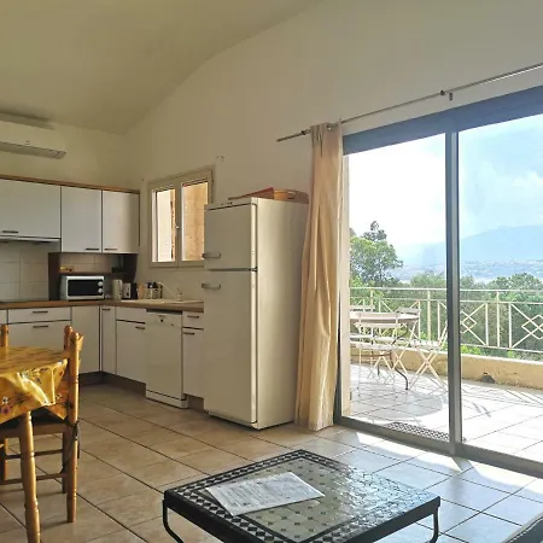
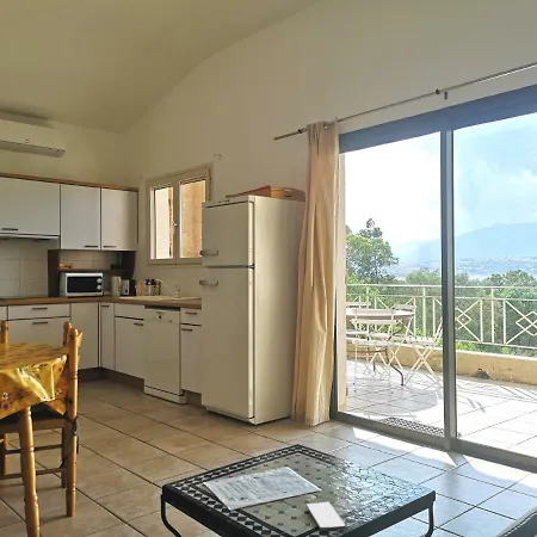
+ smartphone [304,501,347,532]
